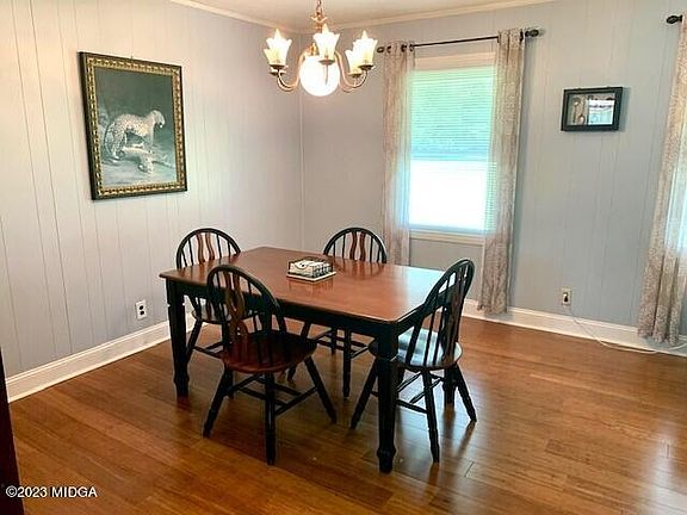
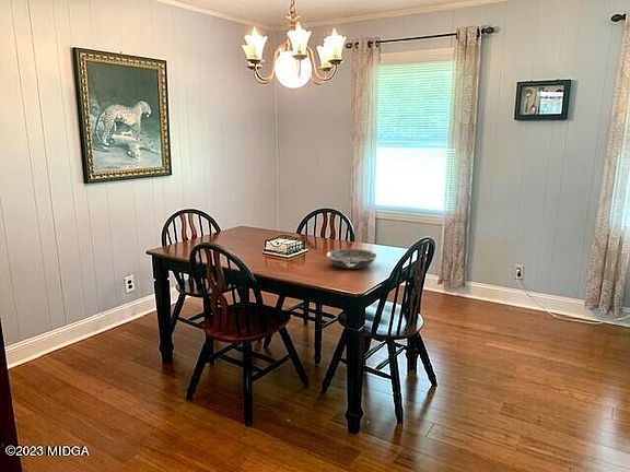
+ bowl [326,248,378,270]
